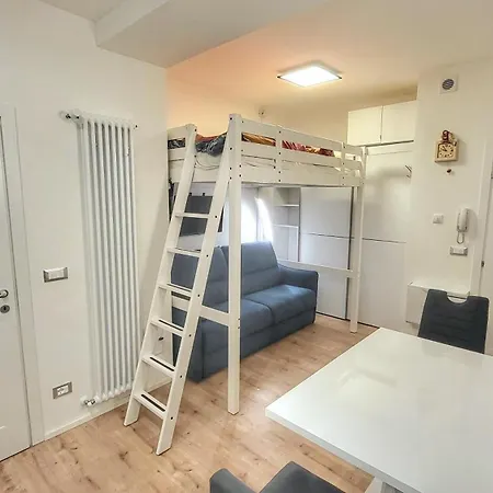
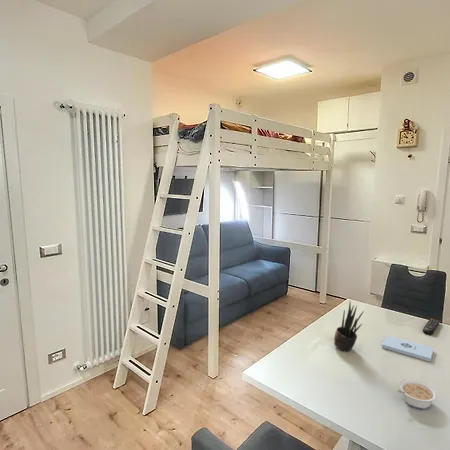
+ notepad [381,335,435,363]
+ legume [396,378,438,410]
+ remote control [422,318,441,336]
+ potted plant [333,300,365,352]
